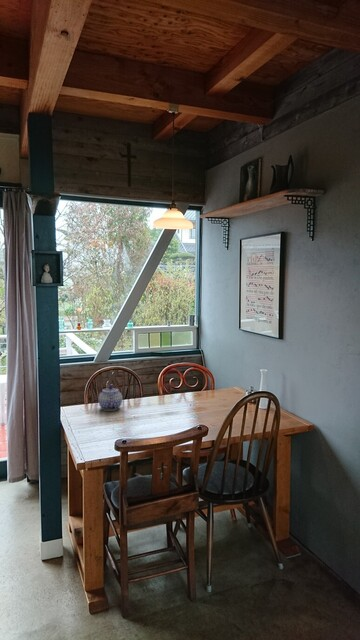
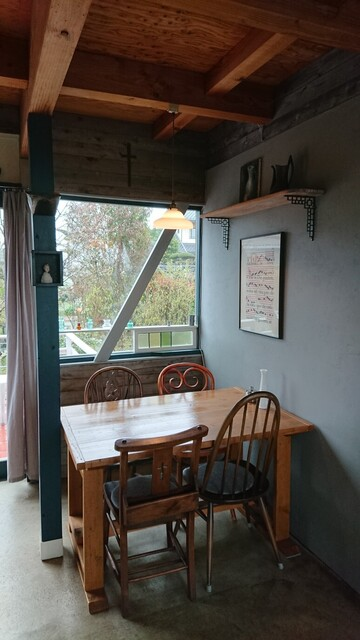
- teapot [97,384,123,412]
